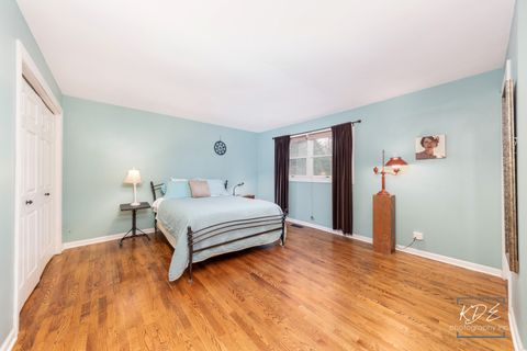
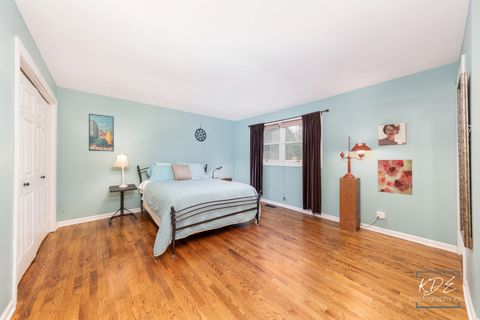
+ wall art [377,159,413,196]
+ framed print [88,113,115,152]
